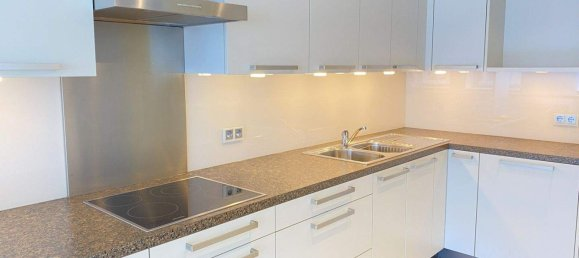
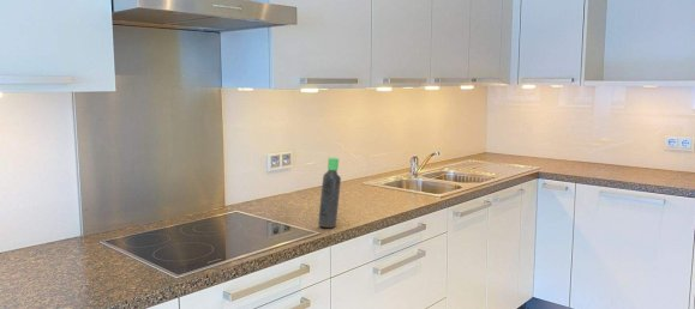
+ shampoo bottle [317,157,342,229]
